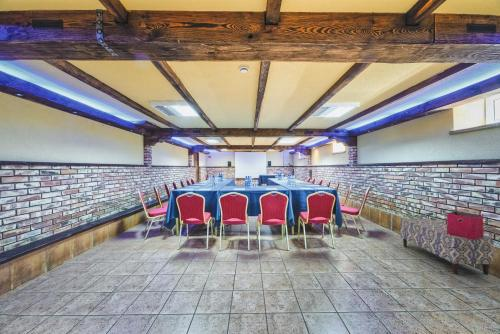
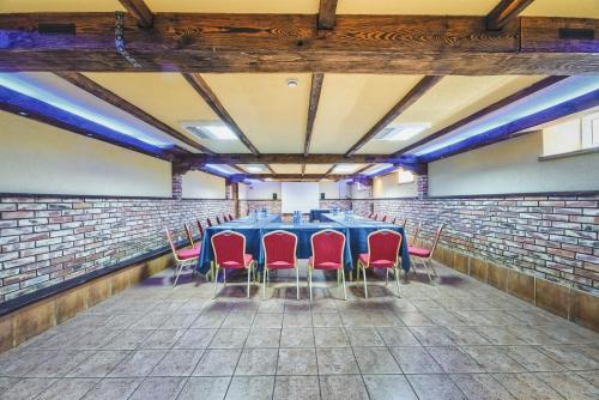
- storage bin [446,210,485,240]
- bench [399,218,494,276]
